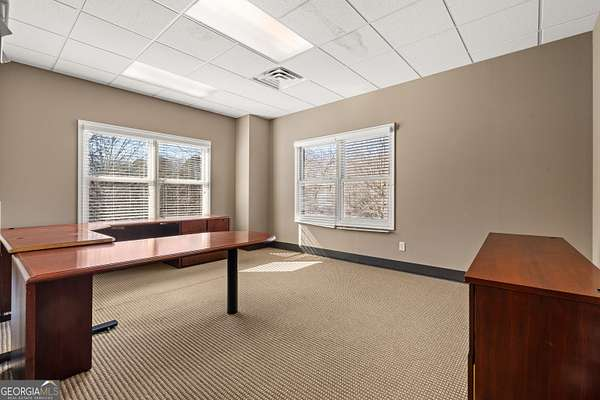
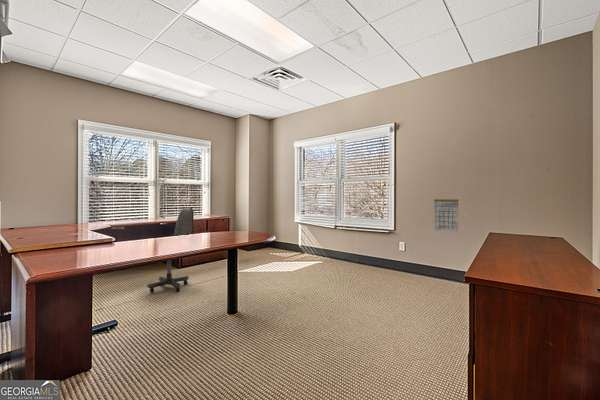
+ calendar [433,192,460,233]
+ office chair [146,206,195,293]
